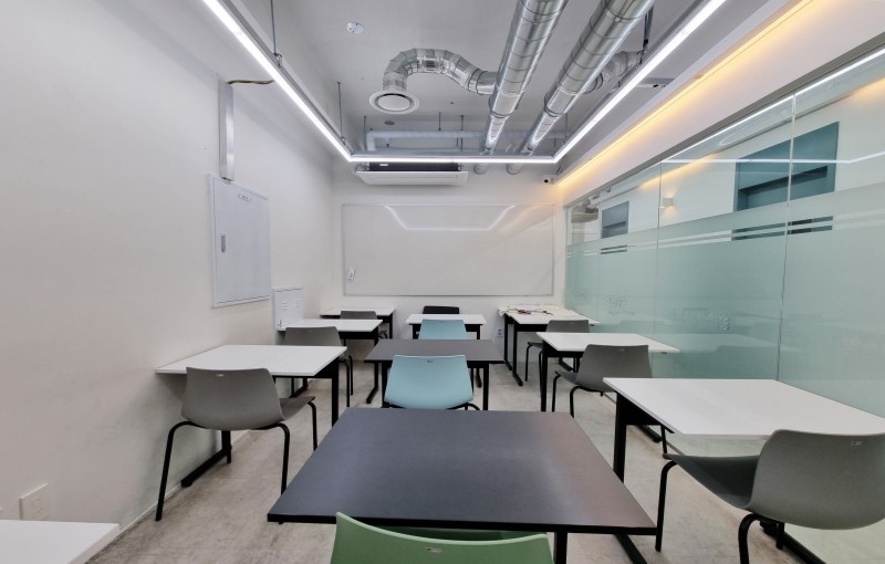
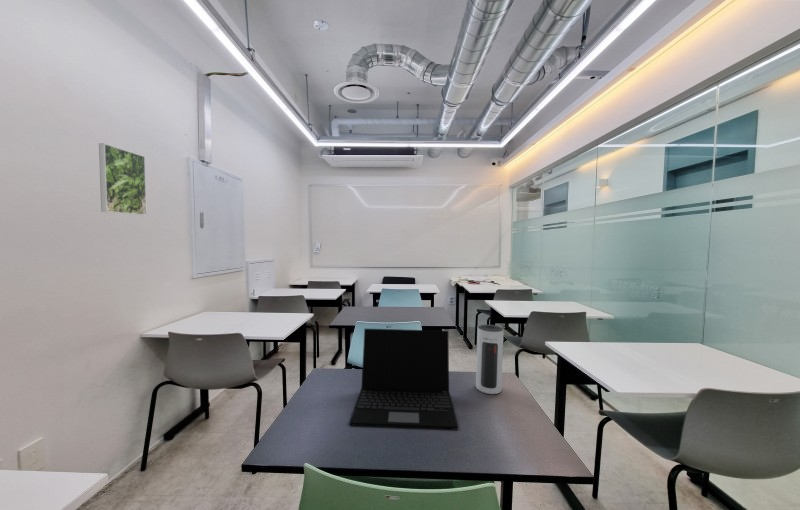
+ speaker [475,324,505,395]
+ laptop [349,328,459,430]
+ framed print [98,142,148,216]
